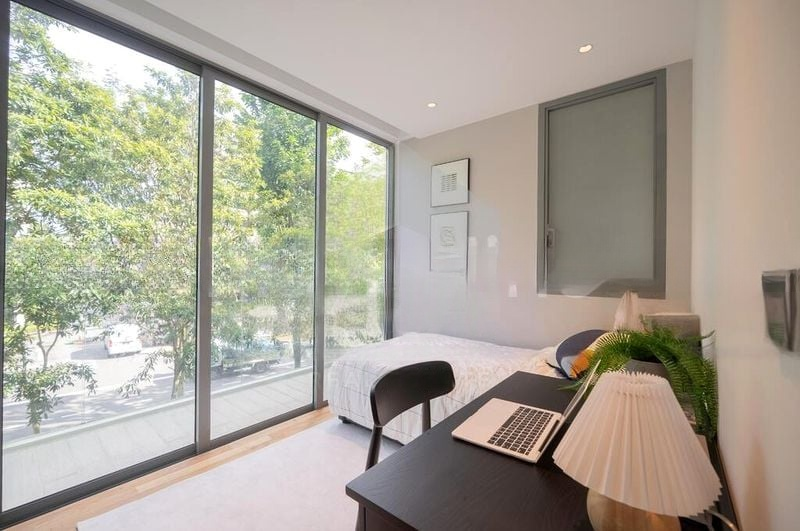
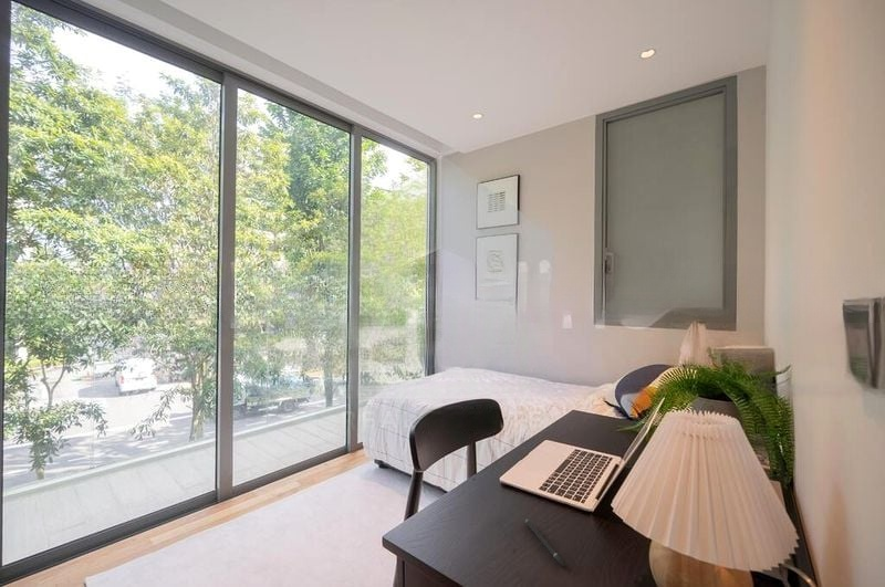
+ pen [523,517,565,567]
